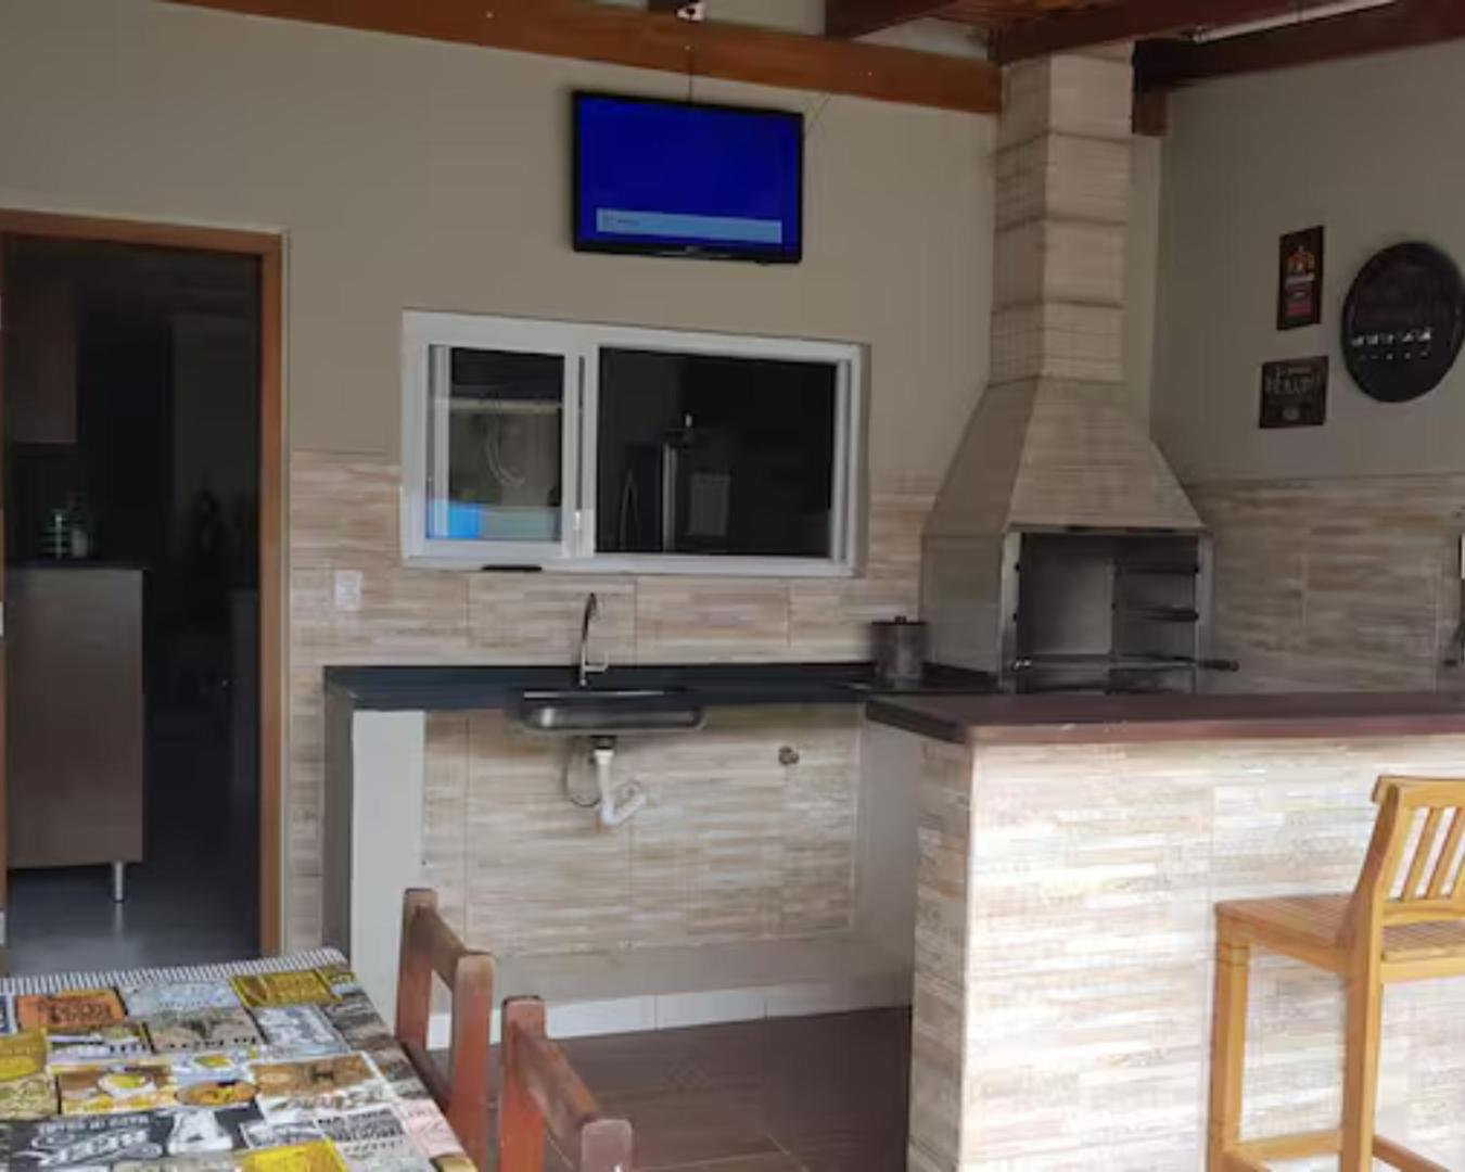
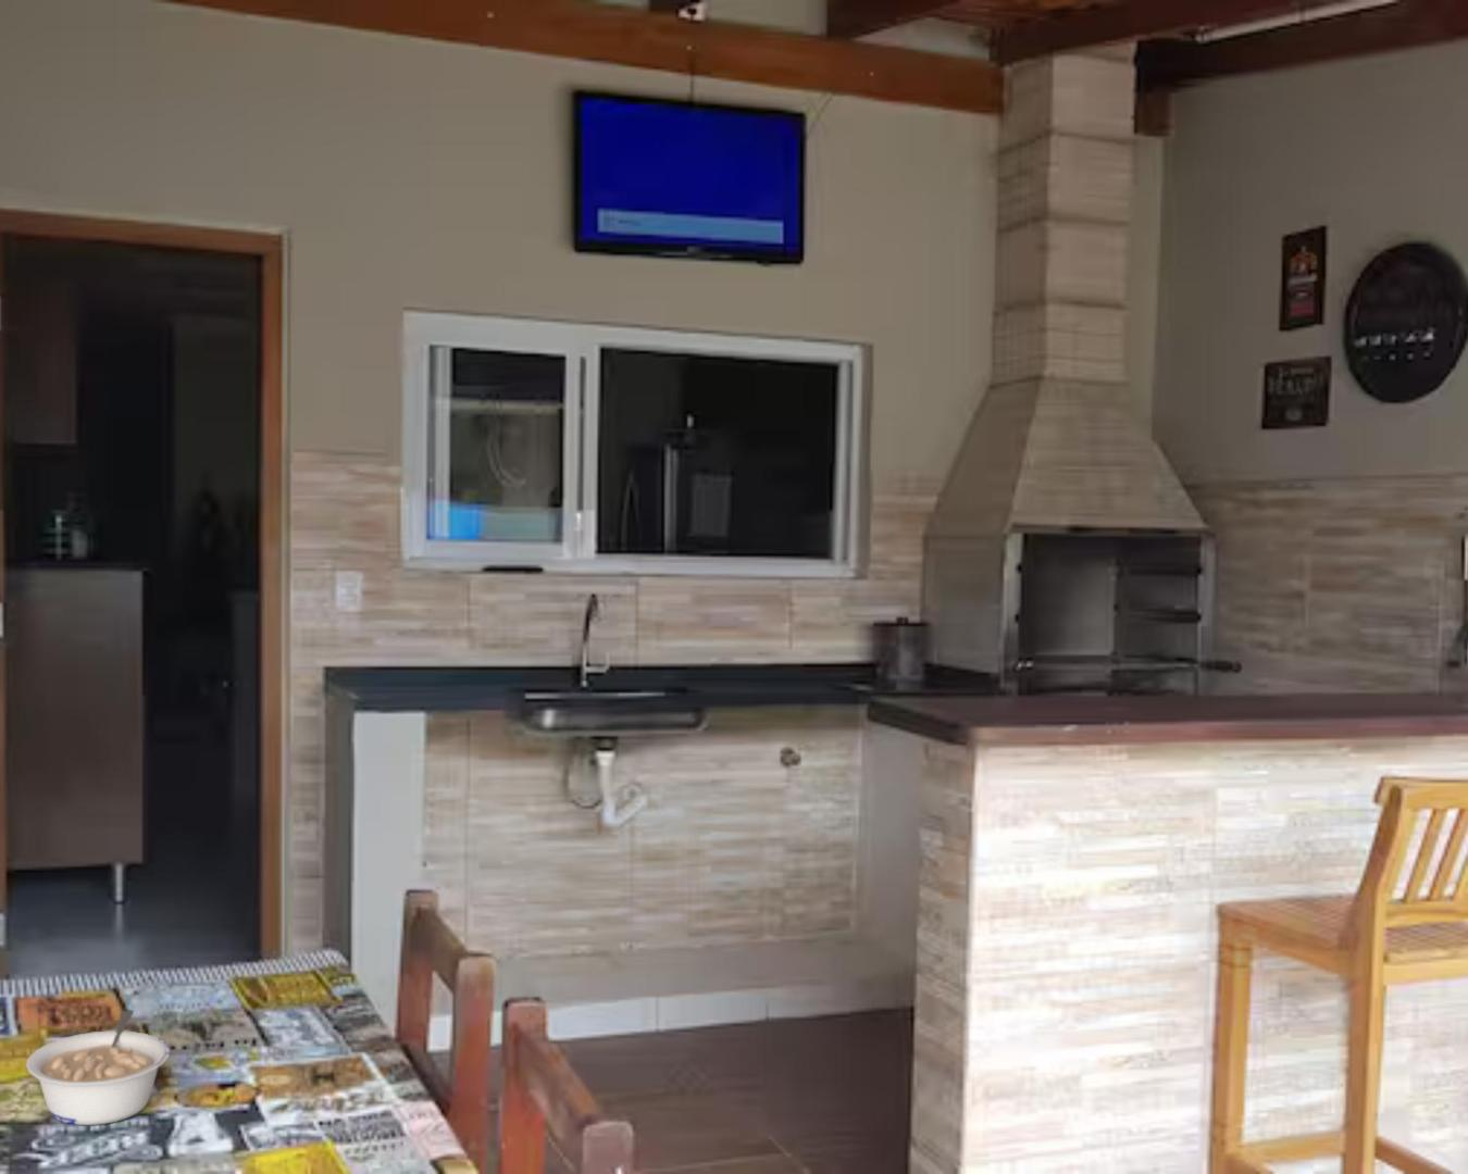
+ legume [25,1009,170,1126]
